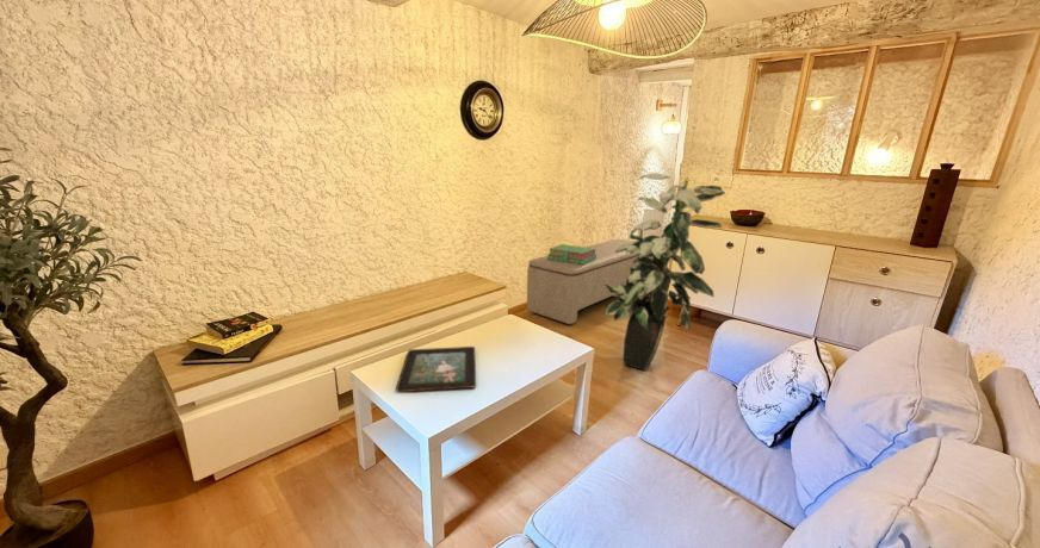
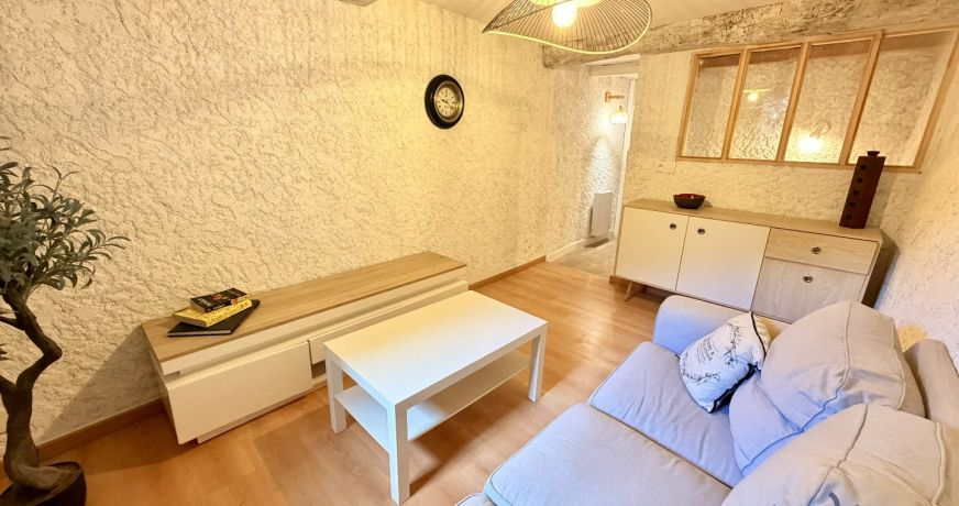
- indoor plant [603,172,729,372]
- bench [526,238,654,325]
- stack of books [546,243,596,264]
- decorative tray [395,345,477,393]
